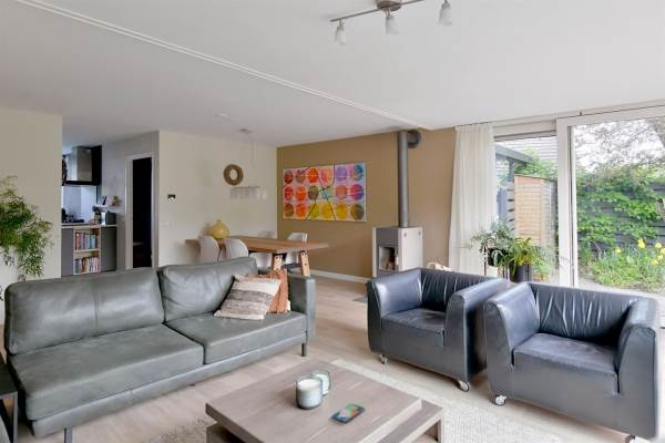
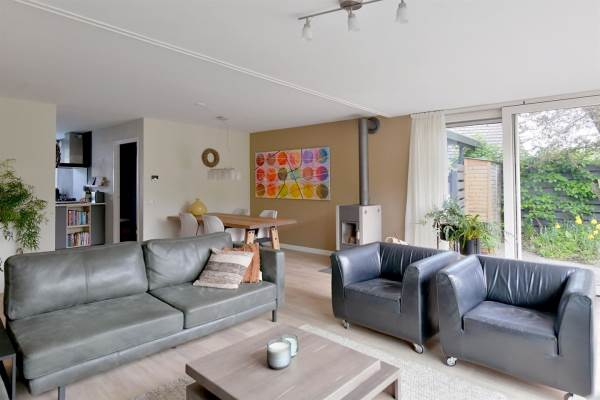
- smartphone [331,403,366,423]
